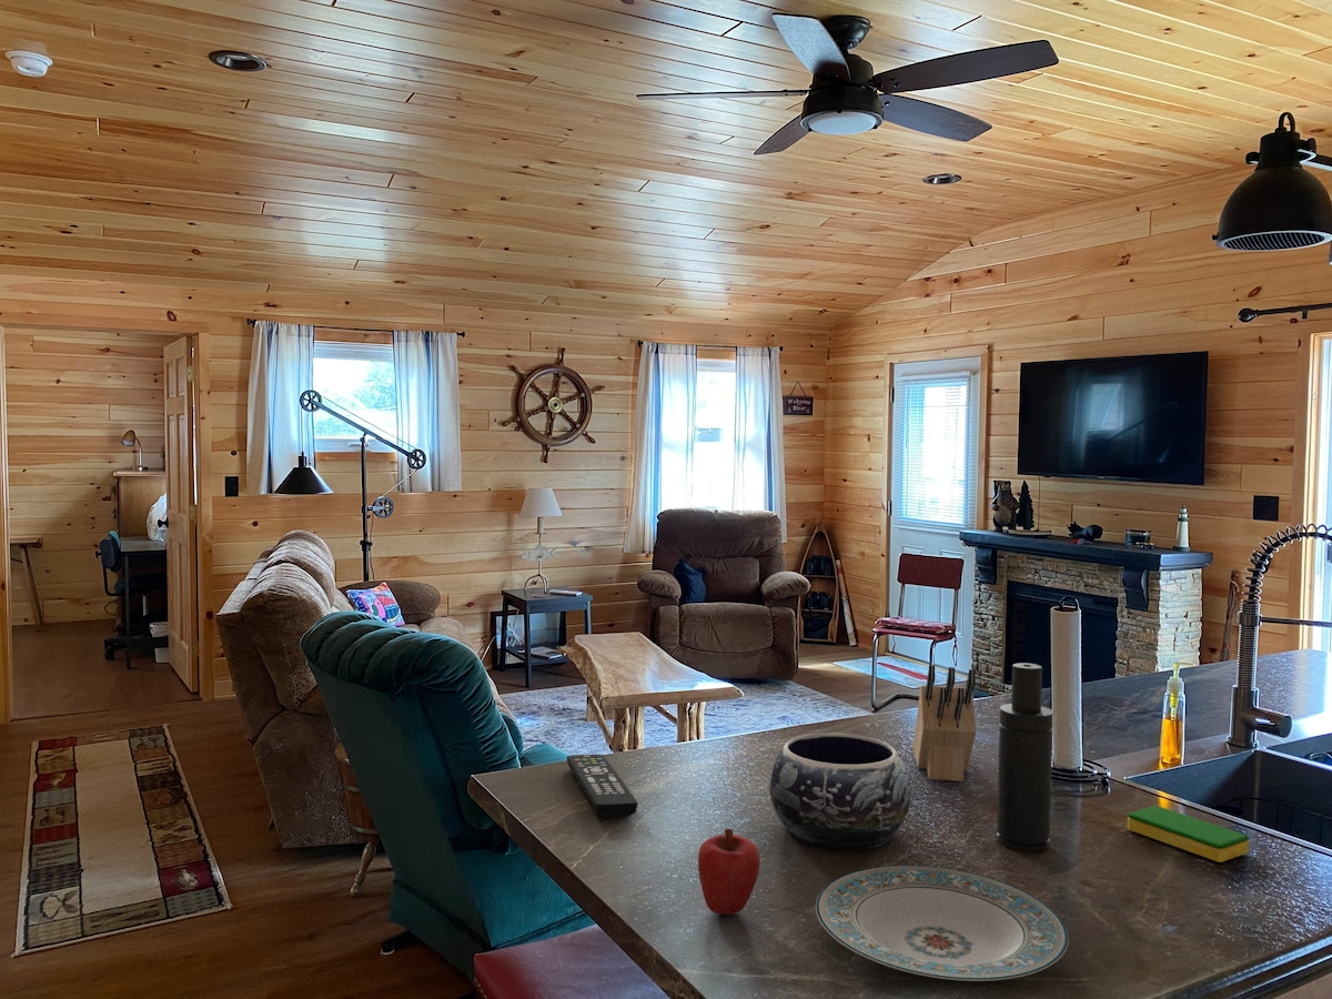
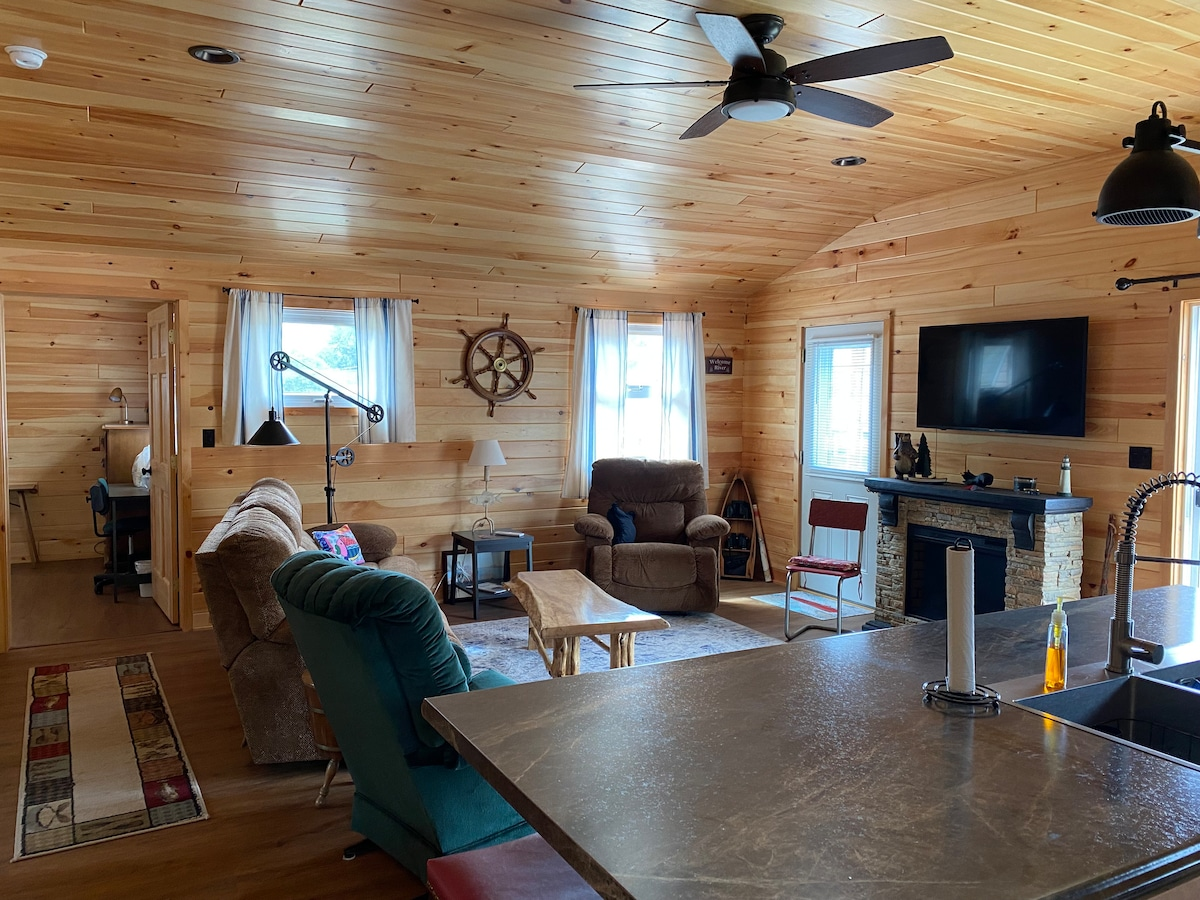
- knife block [912,664,977,783]
- decorative bowl [768,731,911,851]
- atomizer [996,662,1054,852]
- plate [815,865,1070,982]
- remote control [566,754,639,819]
- apple [697,828,760,916]
- dish sponge [1127,805,1250,864]
